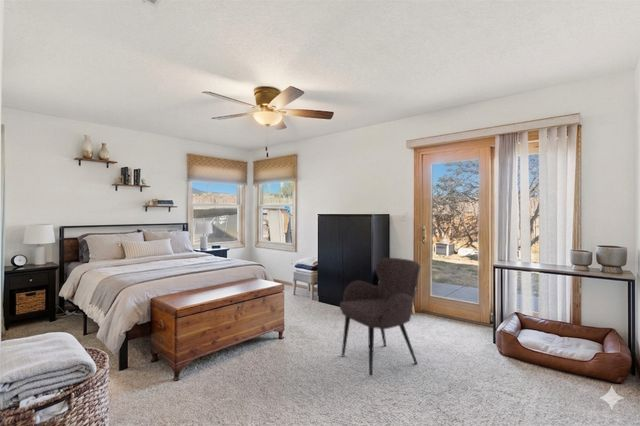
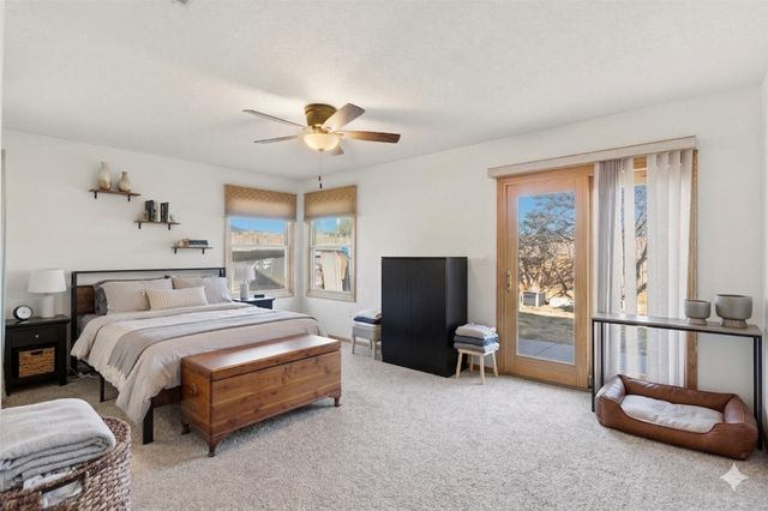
- armchair [339,257,422,377]
